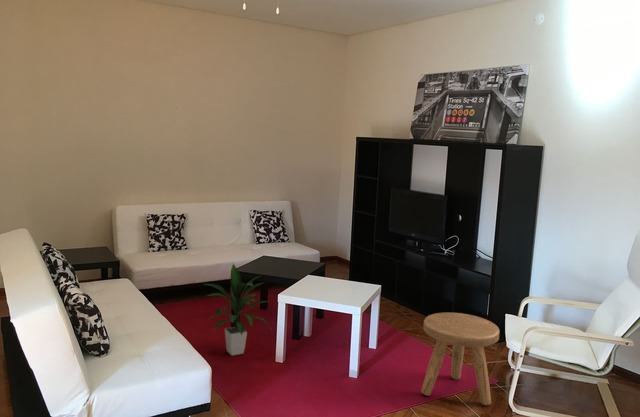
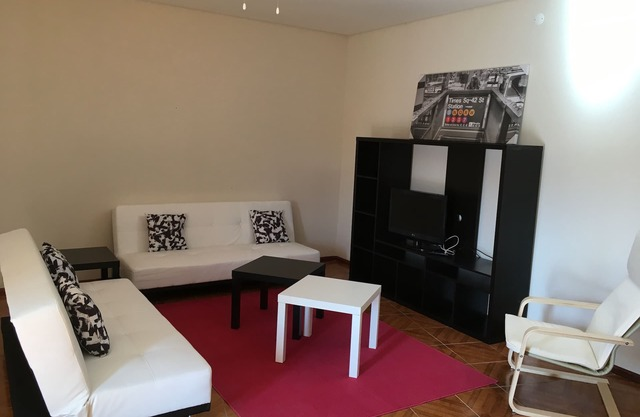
- indoor plant [204,262,273,356]
- stool [420,312,501,406]
